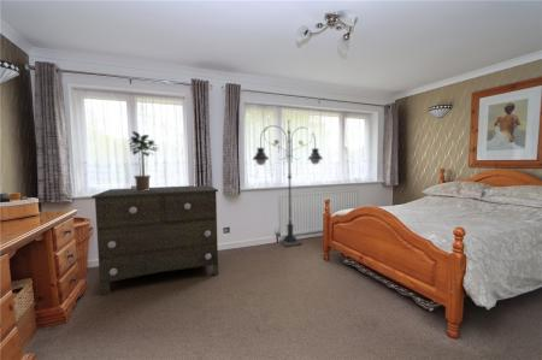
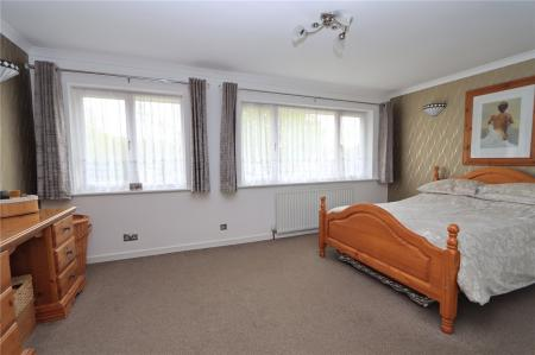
- potted plant [128,130,160,191]
- floor lamp [252,119,324,248]
- dresser [90,184,219,296]
